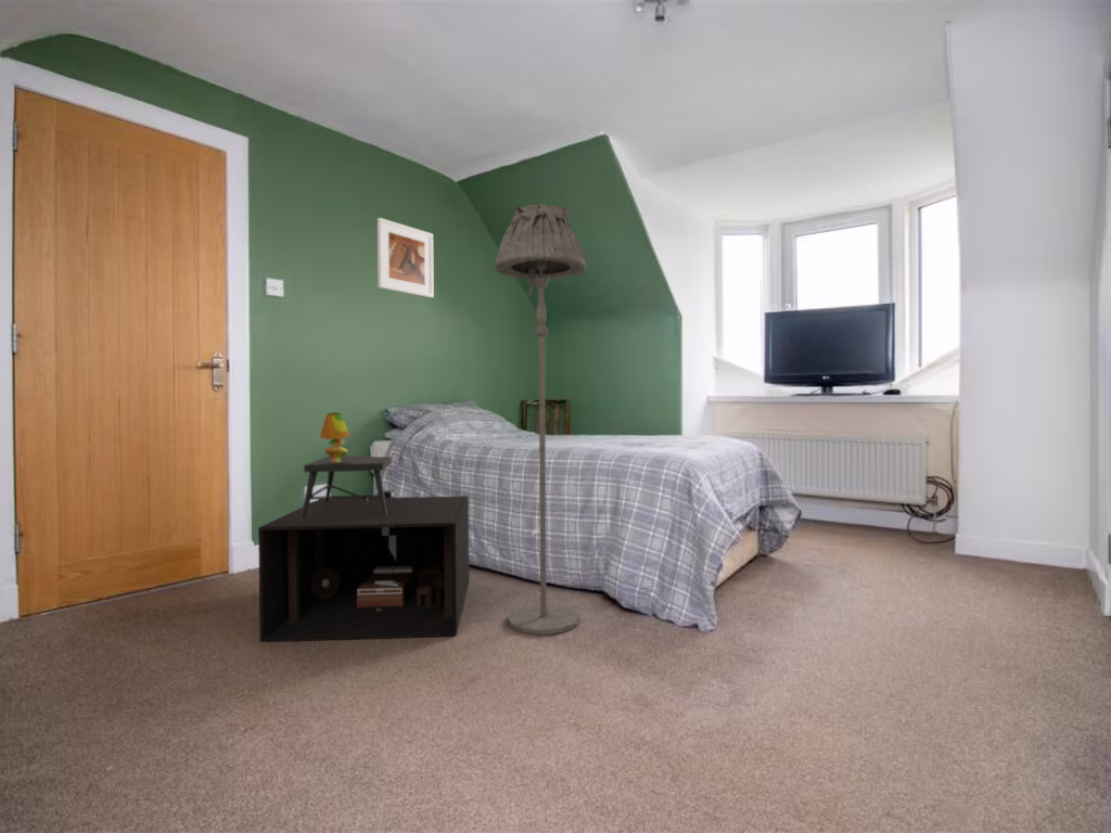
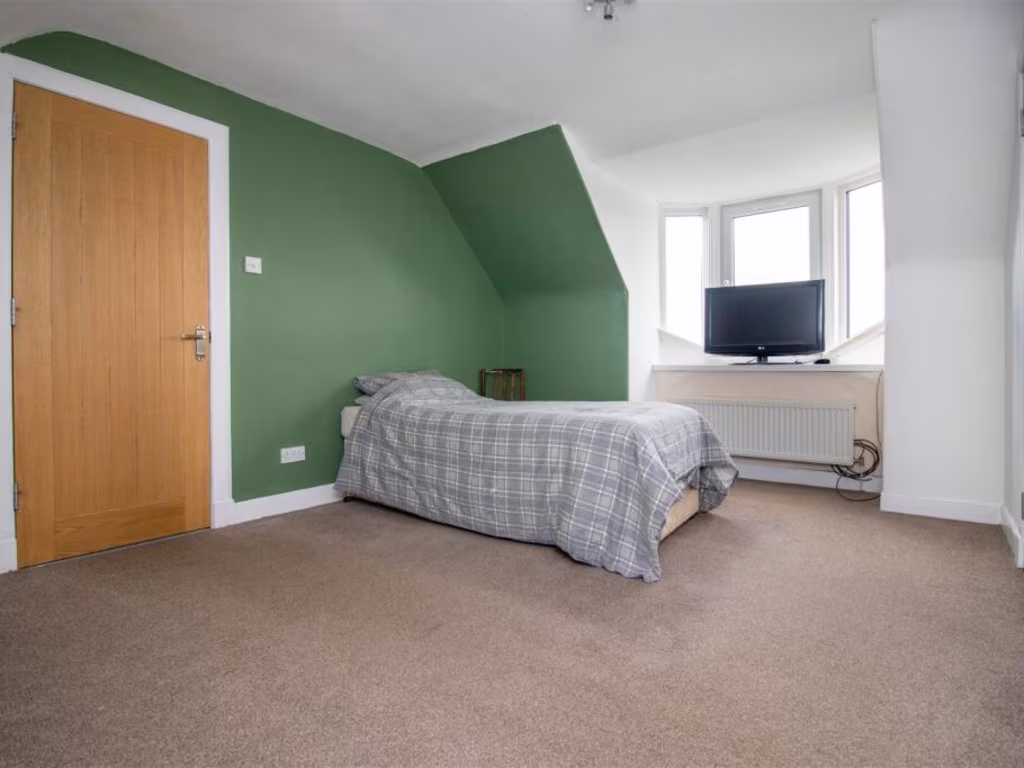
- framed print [376,217,435,299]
- table lamp [301,411,396,520]
- nightstand [257,495,471,643]
- floor lamp [494,203,588,636]
